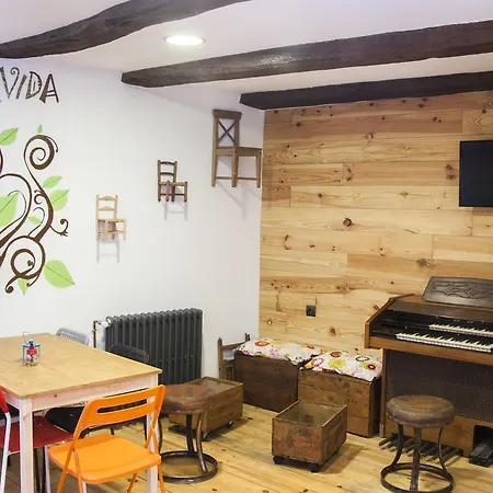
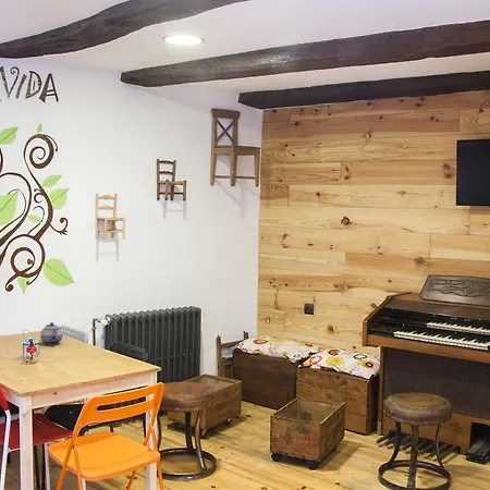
+ teapot [39,321,64,346]
